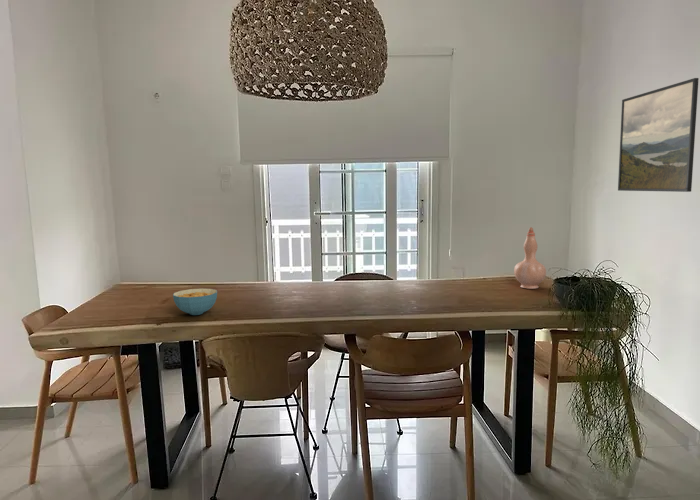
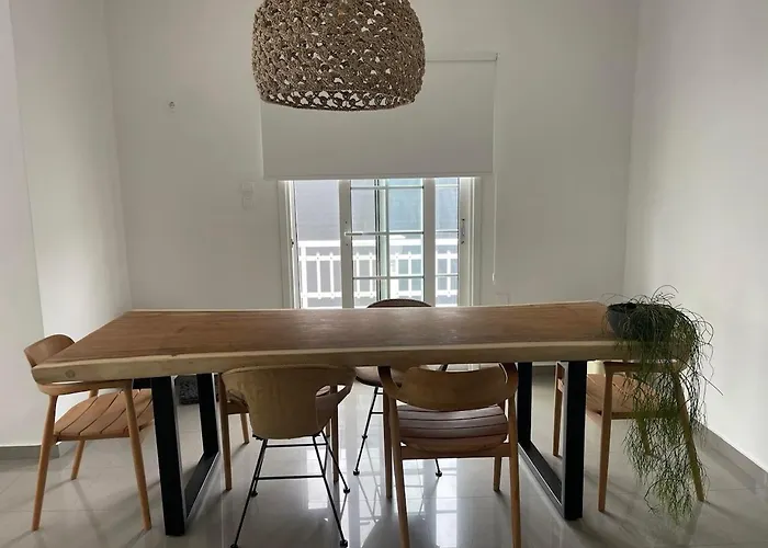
- vase [513,226,547,290]
- cereal bowl [172,288,218,316]
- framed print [617,77,700,193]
